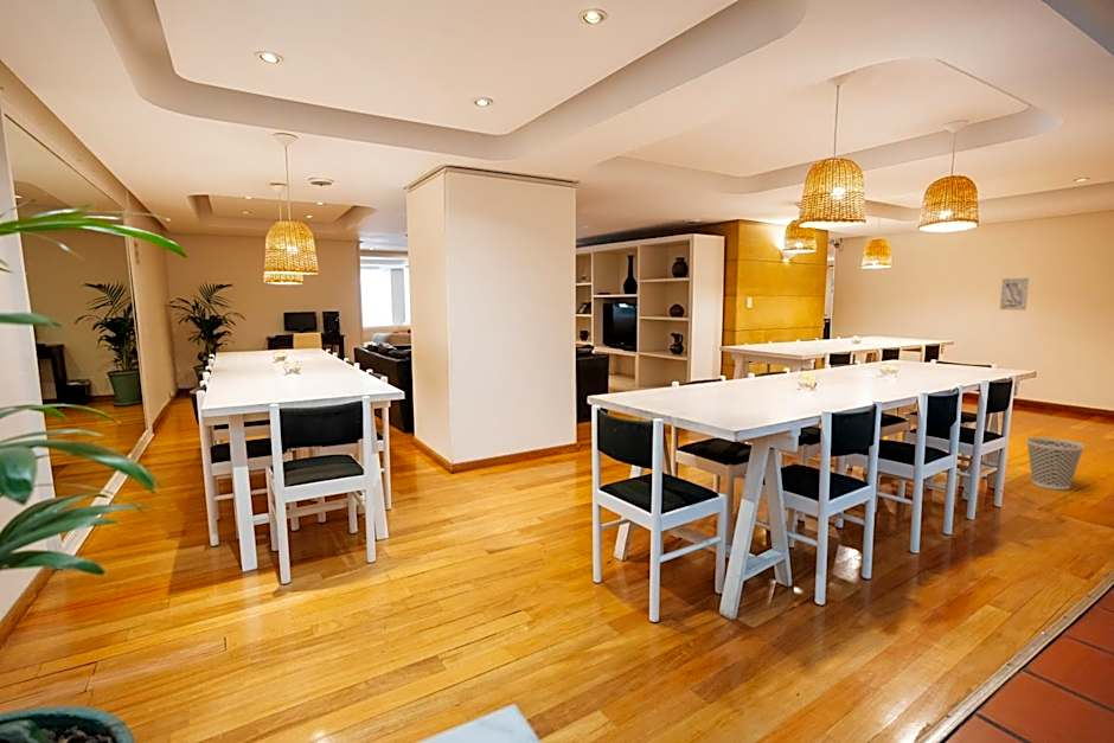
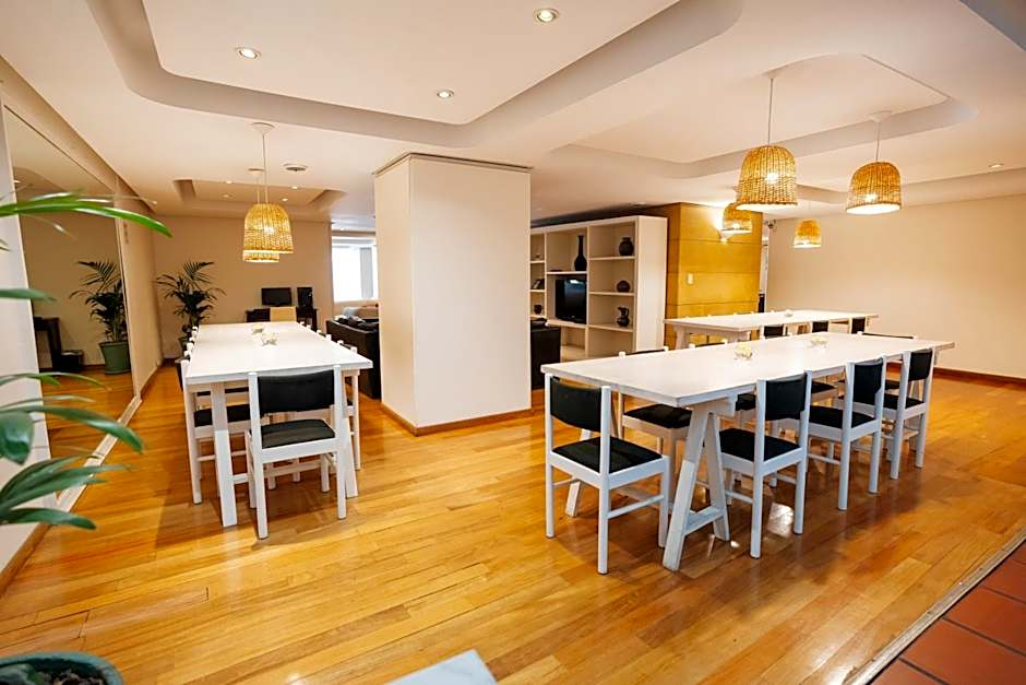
- wastebasket [1025,436,1086,491]
- wall art [999,277,1030,312]
